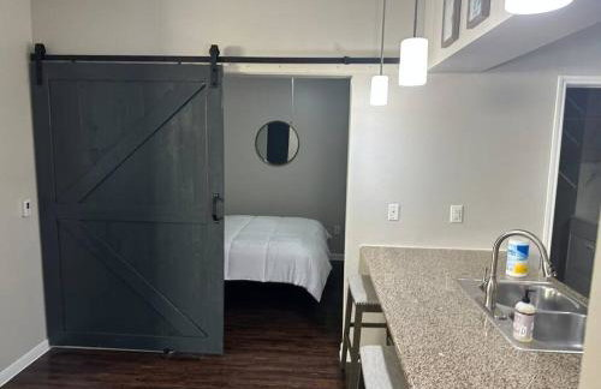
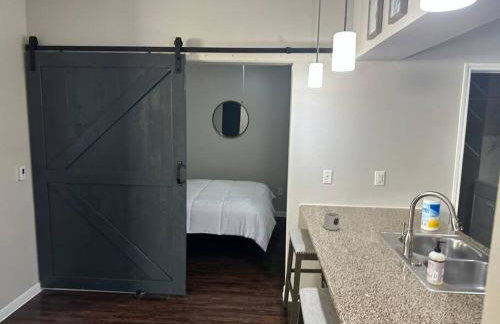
+ mug [323,212,341,231]
